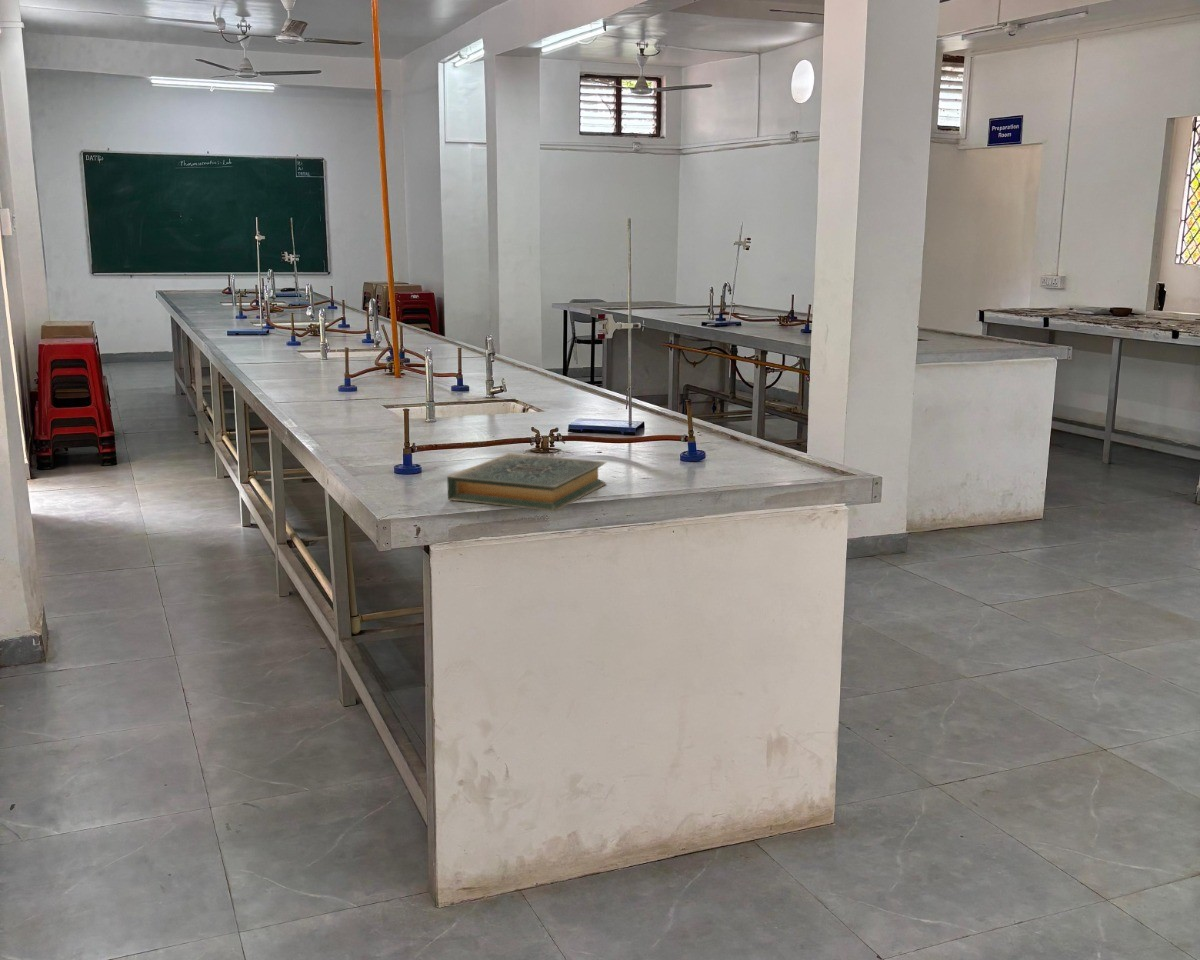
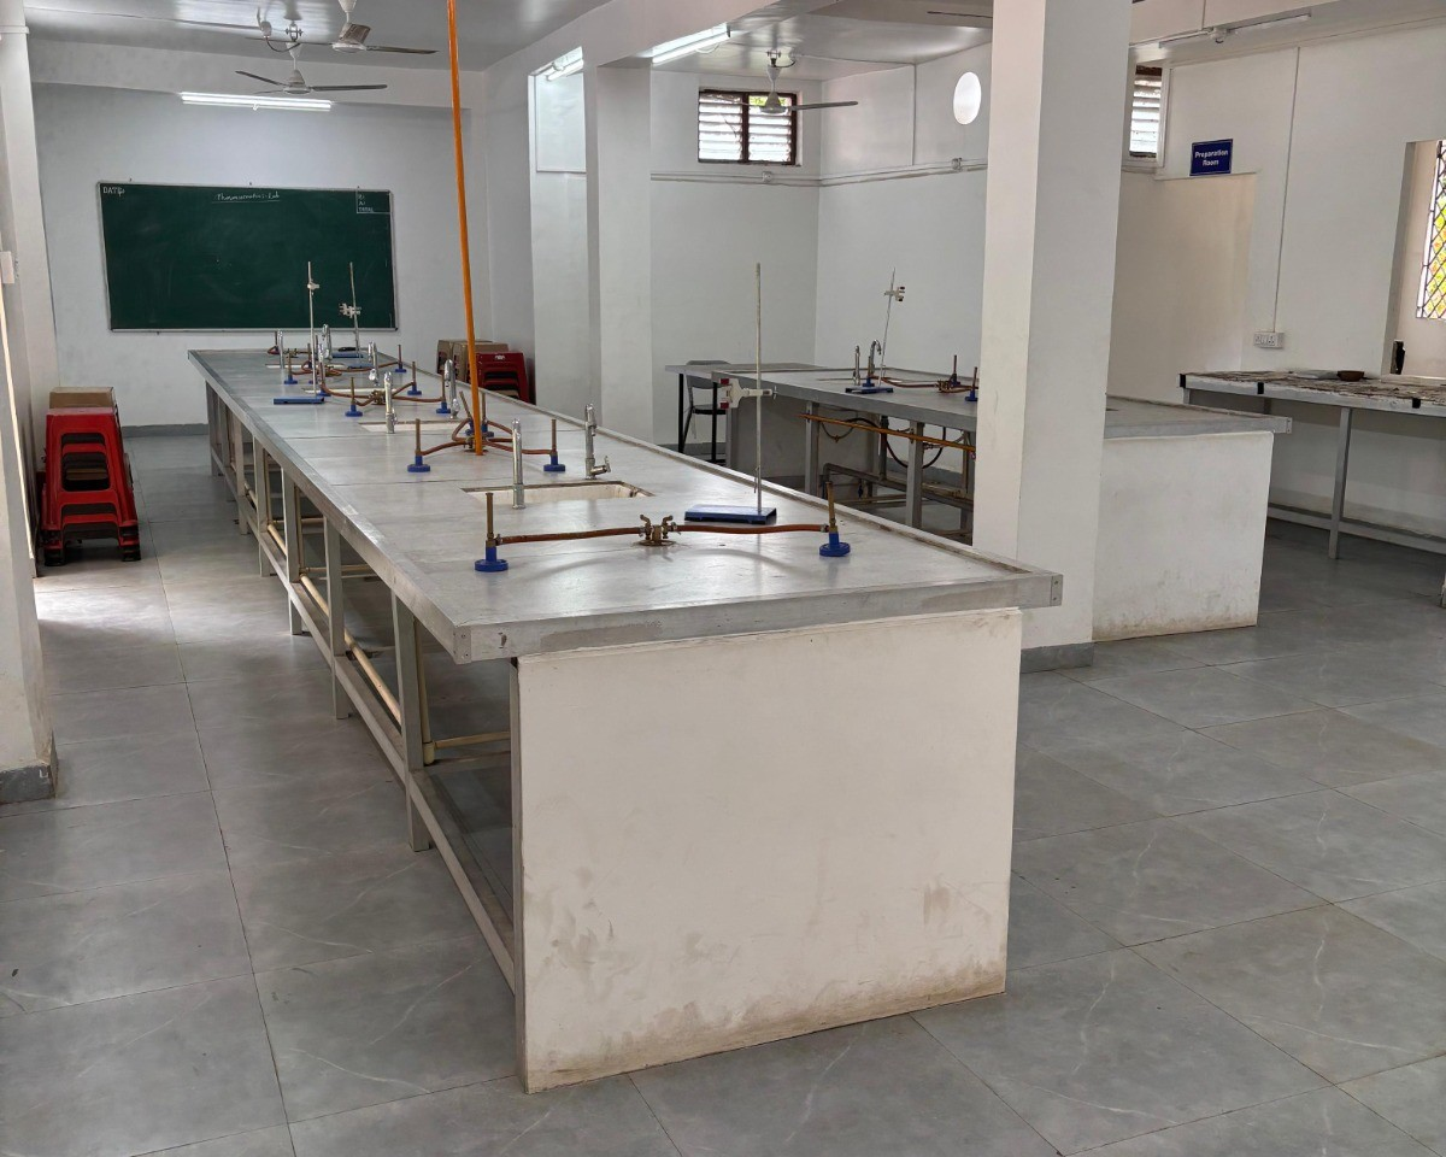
- hardback book [446,452,608,512]
